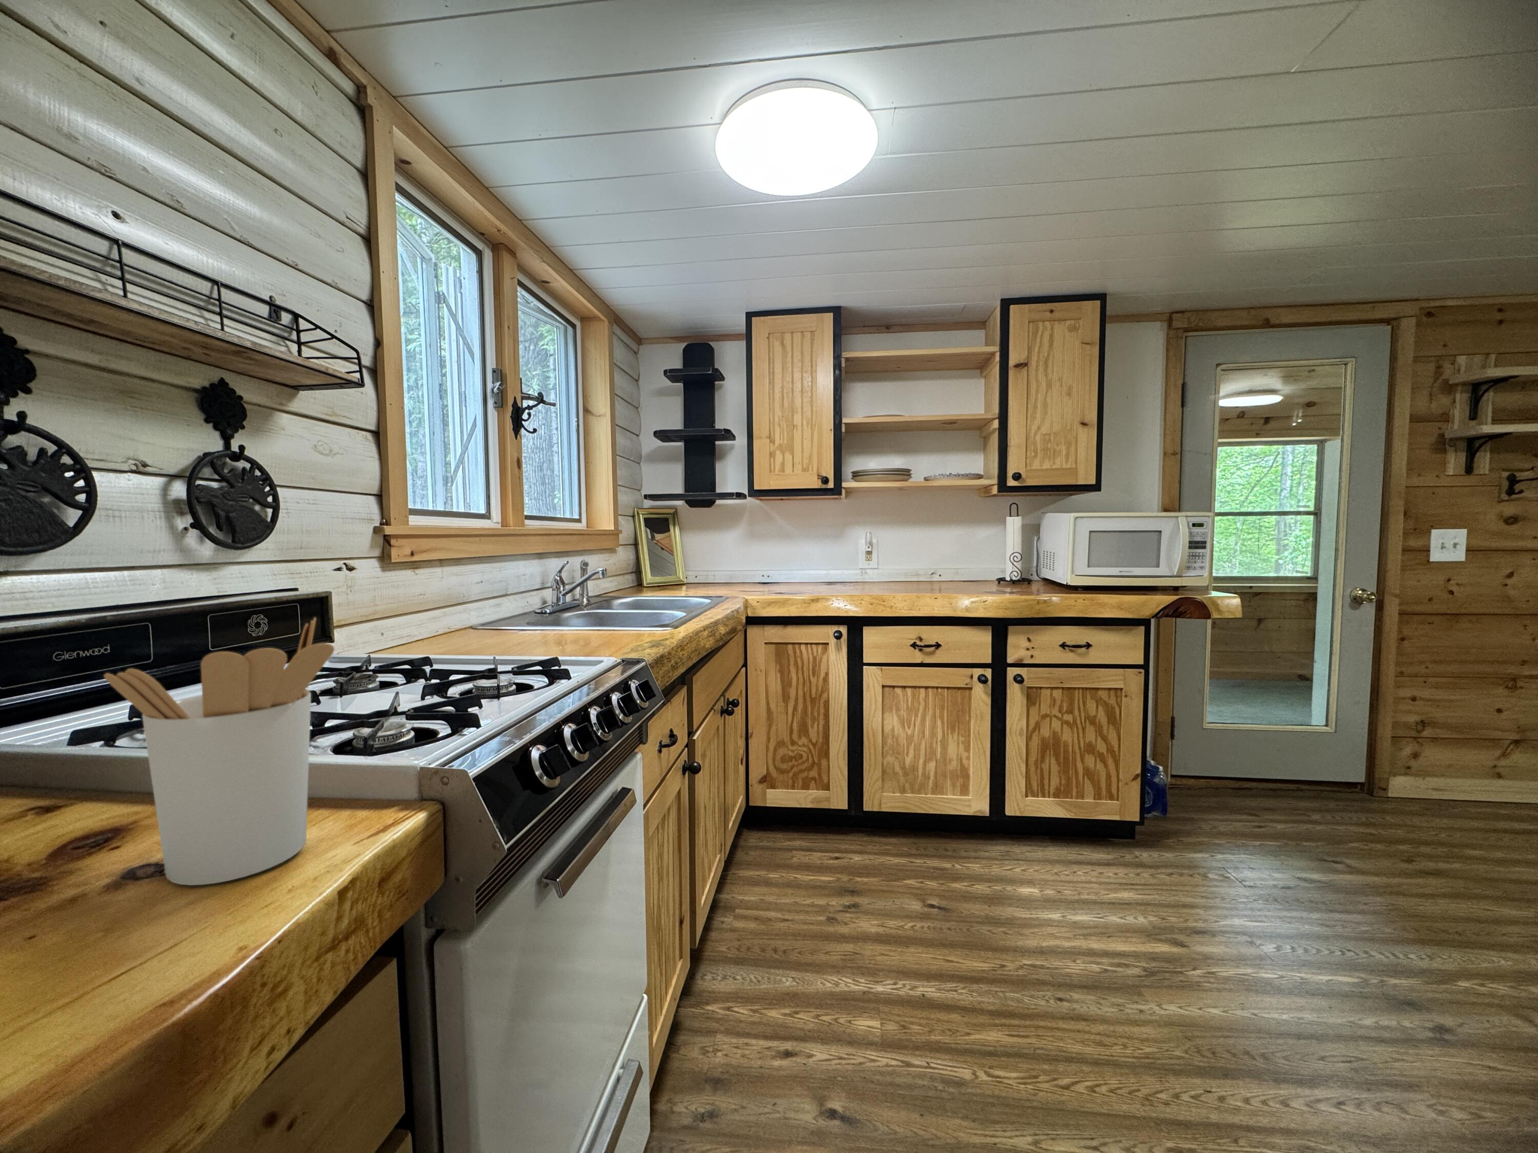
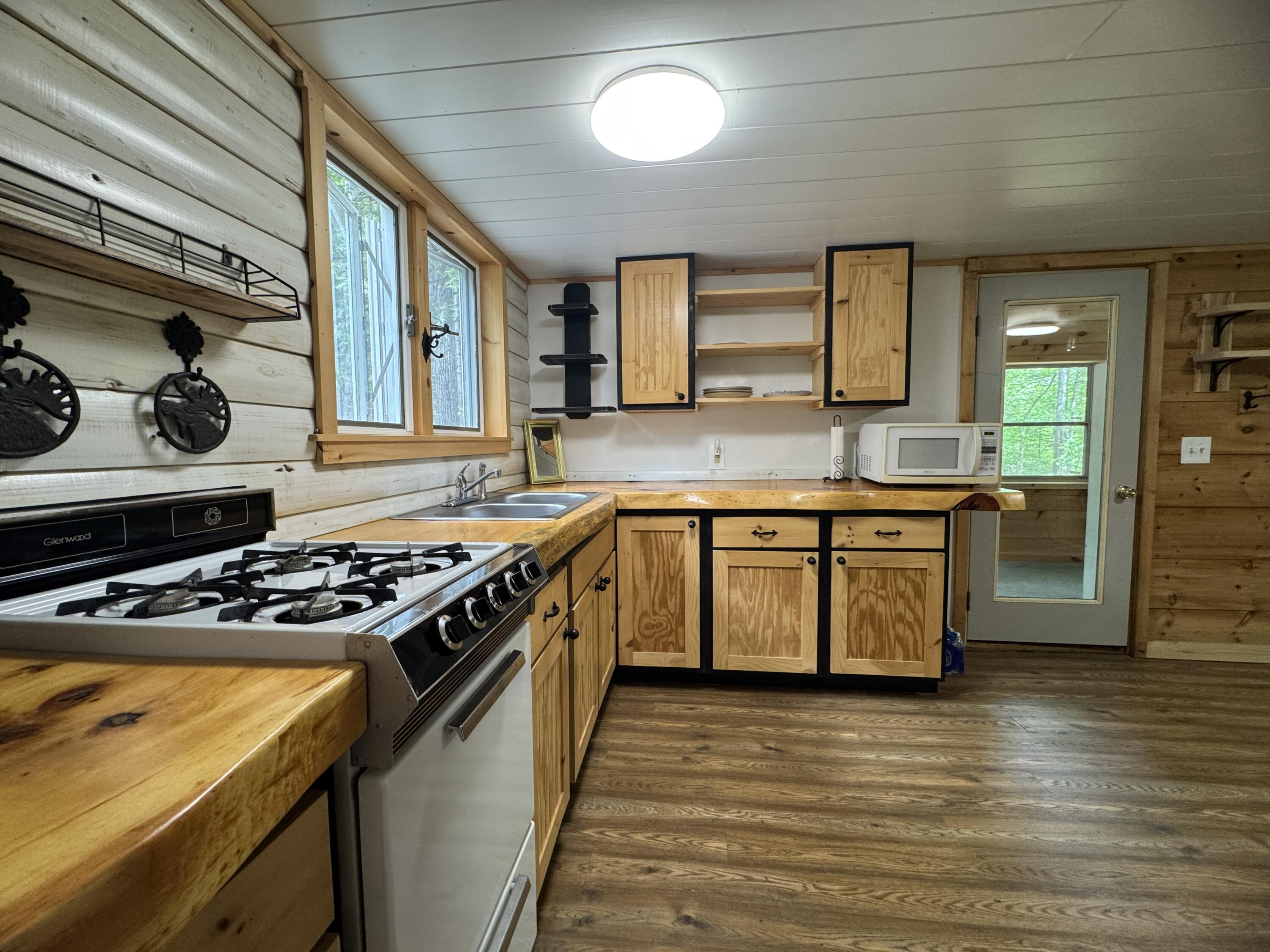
- utensil holder [104,616,334,887]
